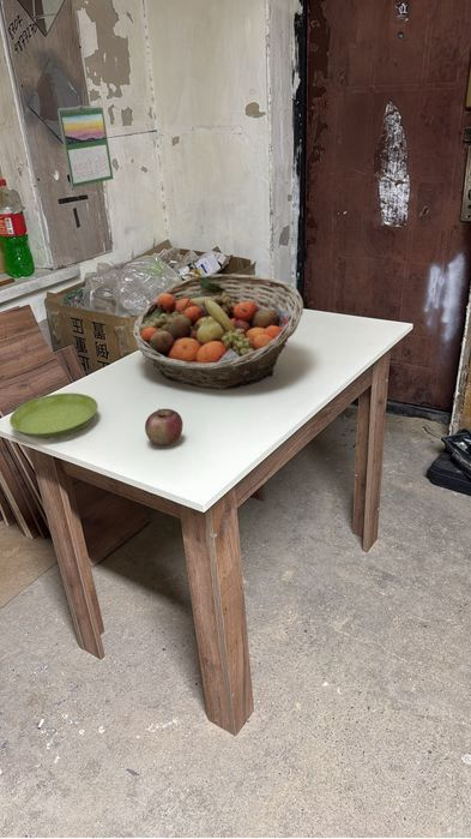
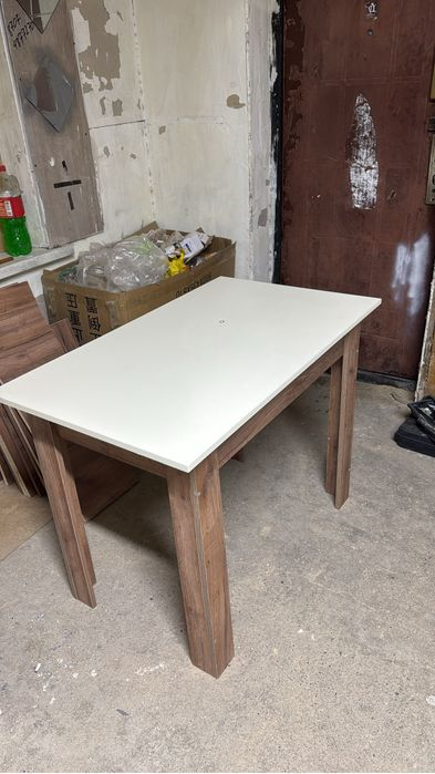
- fruit basket [131,274,304,390]
- apple [144,408,185,447]
- saucer [8,392,99,441]
- calendar [56,104,114,188]
